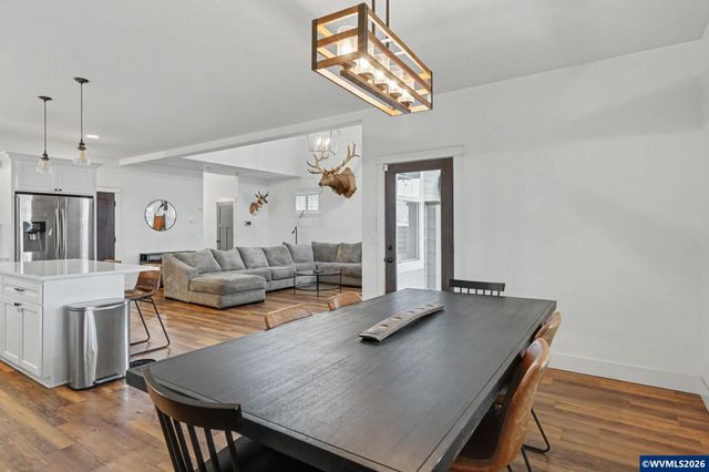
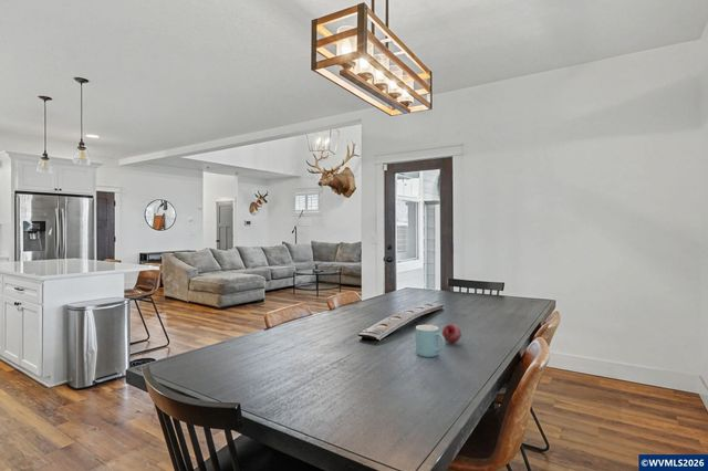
+ fruit [441,323,462,344]
+ mug [415,324,446,358]
